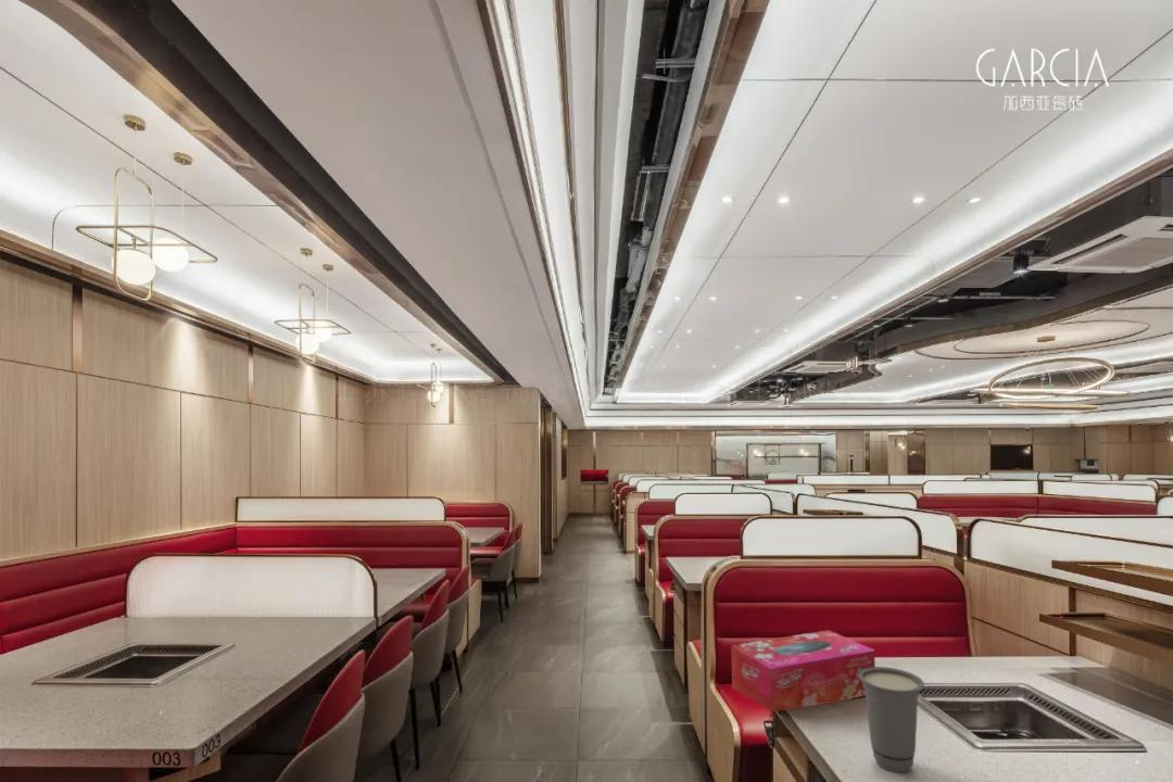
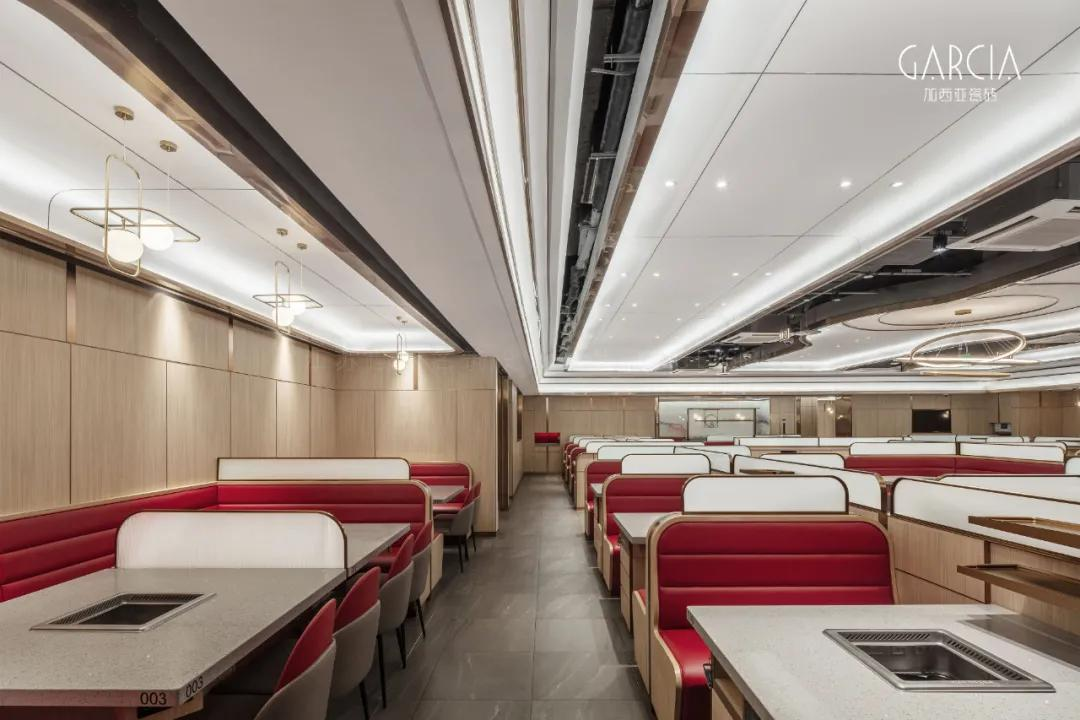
- cup [858,666,925,773]
- tissue box [730,629,876,712]
